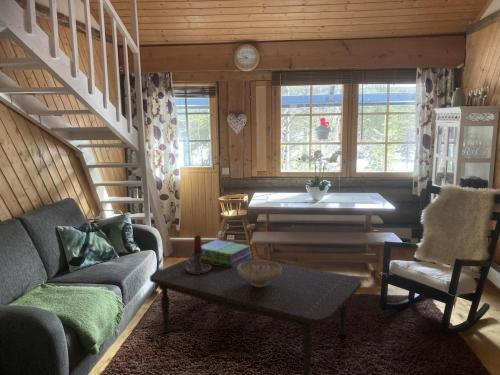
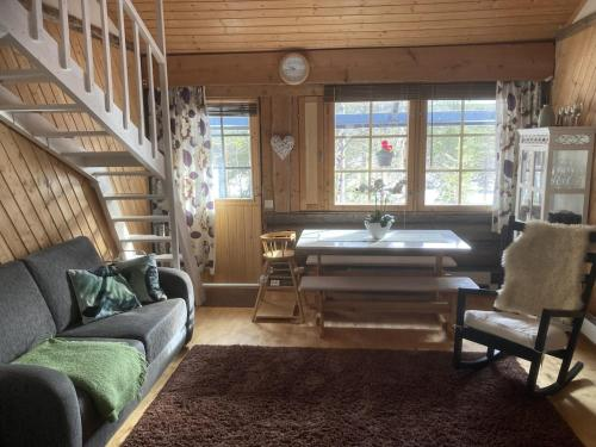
- decorative bowl [238,259,281,287]
- candle holder [182,234,211,274]
- coffee table [149,256,362,375]
- stack of books [193,239,253,267]
